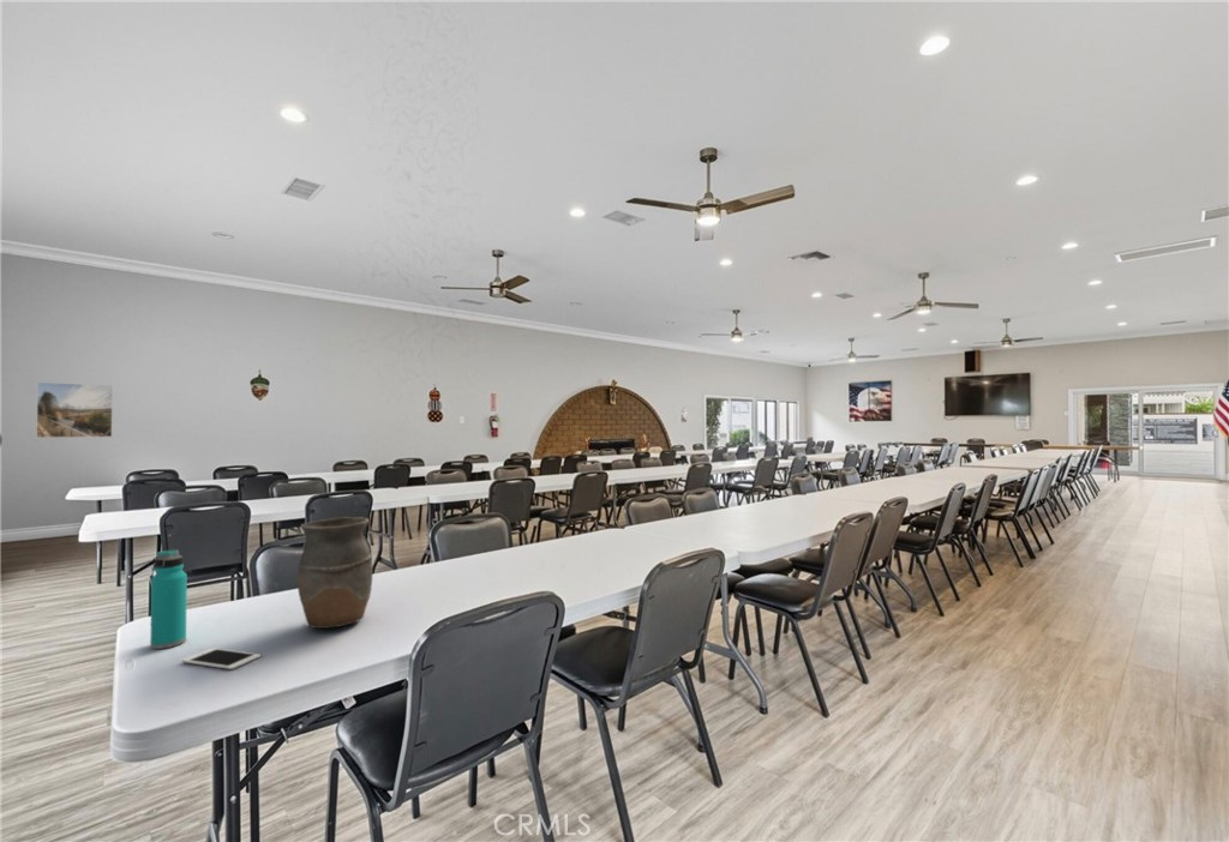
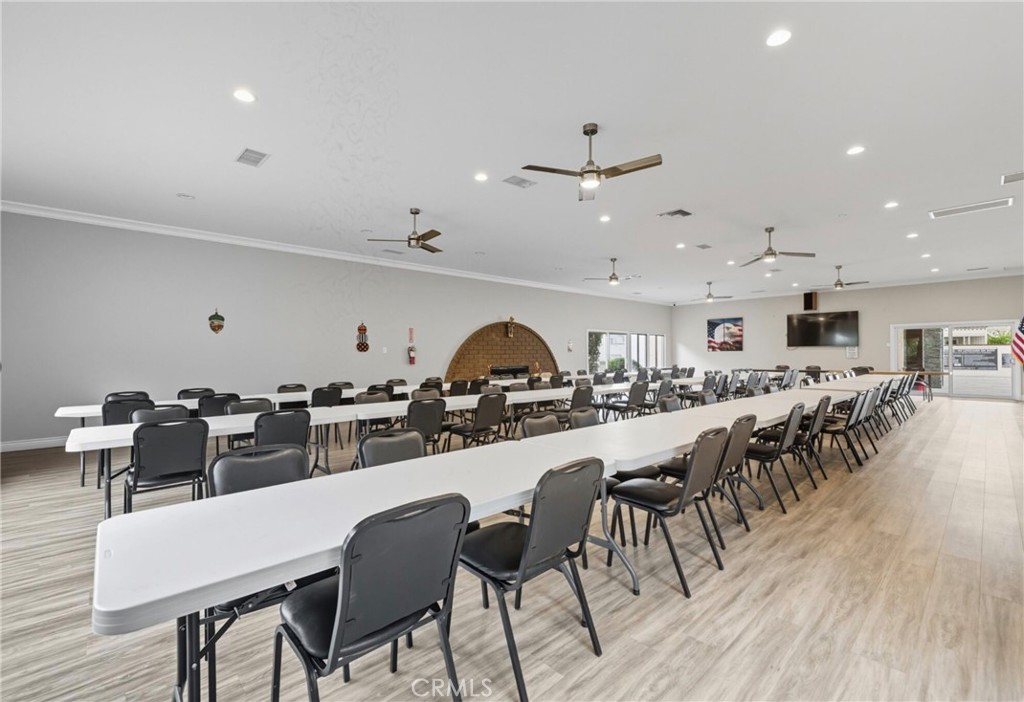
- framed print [35,381,114,439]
- vase [296,516,373,630]
- cell phone [181,646,262,670]
- water bottle [149,548,188,650]
